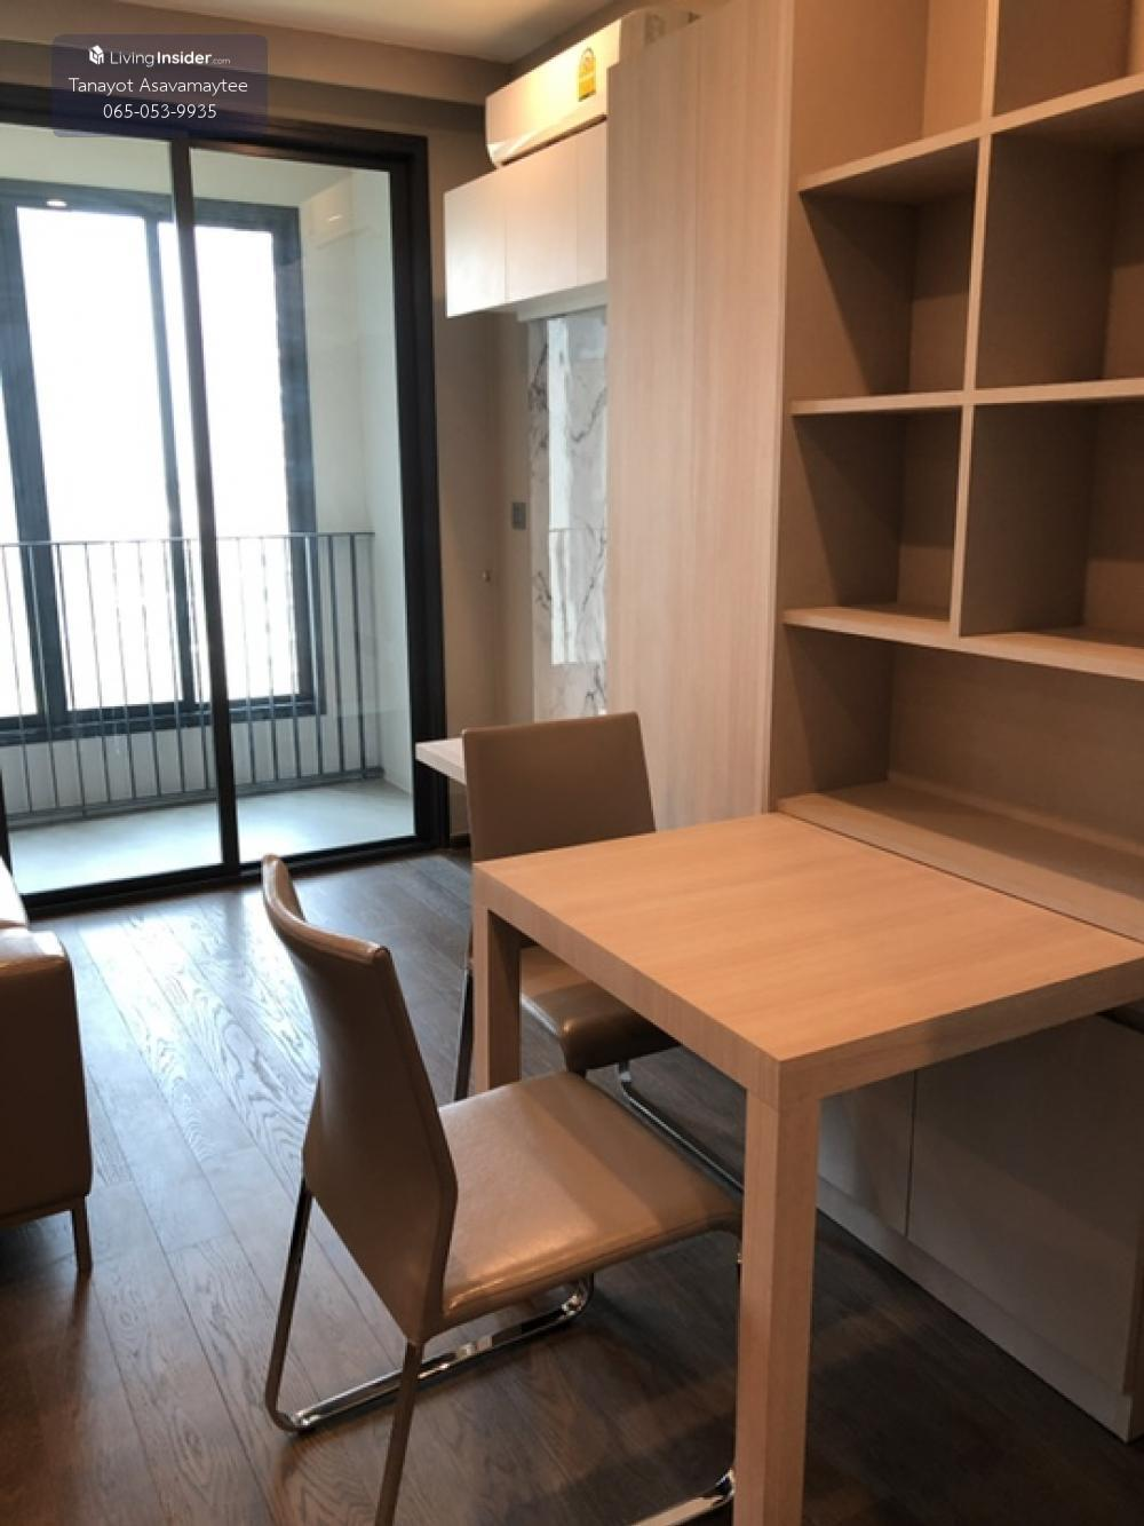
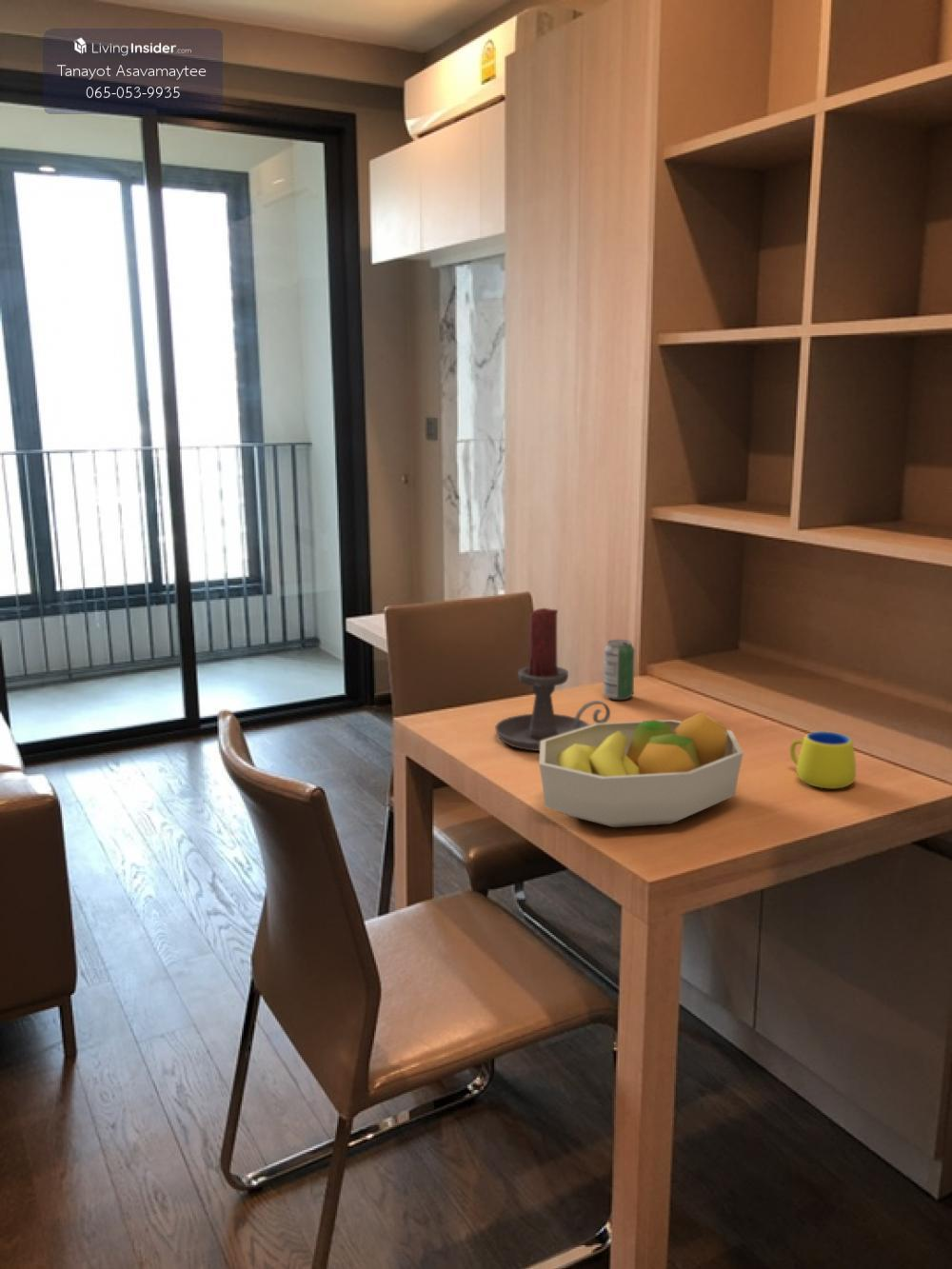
+ fruit bowl [538,711,744,828]
+ mug [789,730,857,789]
+ candle holder [494,606,611,752]
+ beverage can [603,639,636,701]
